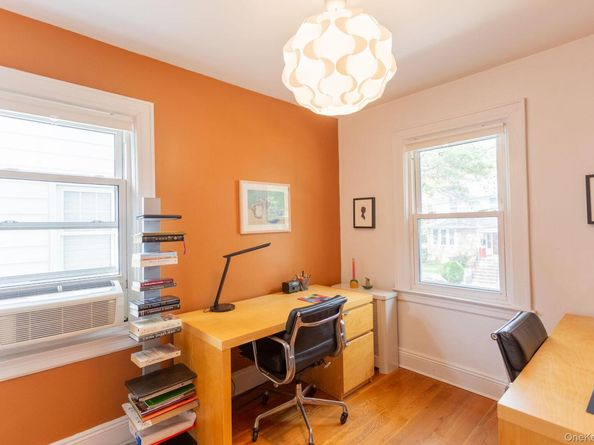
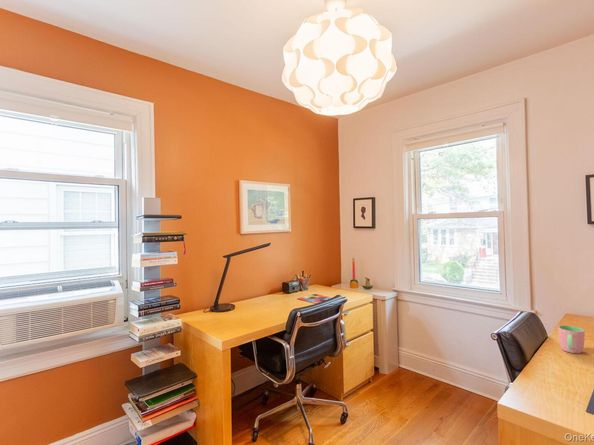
+ cup [557,324,586,354]
